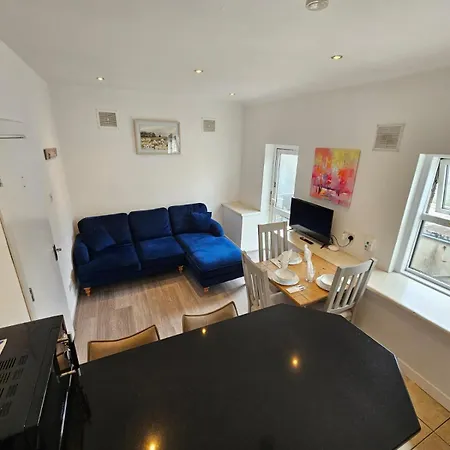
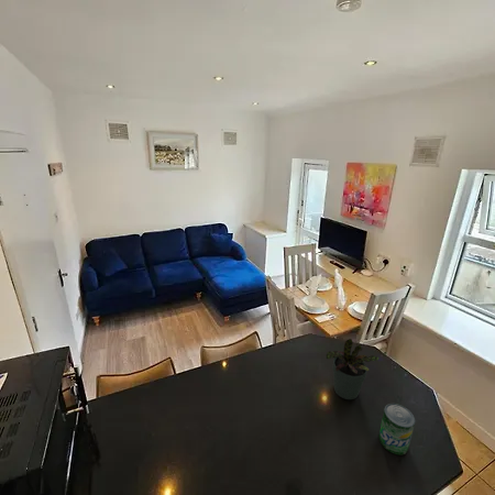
+ beverage can [378,403,416,457]
+ potted plant [326,338,380,400]
